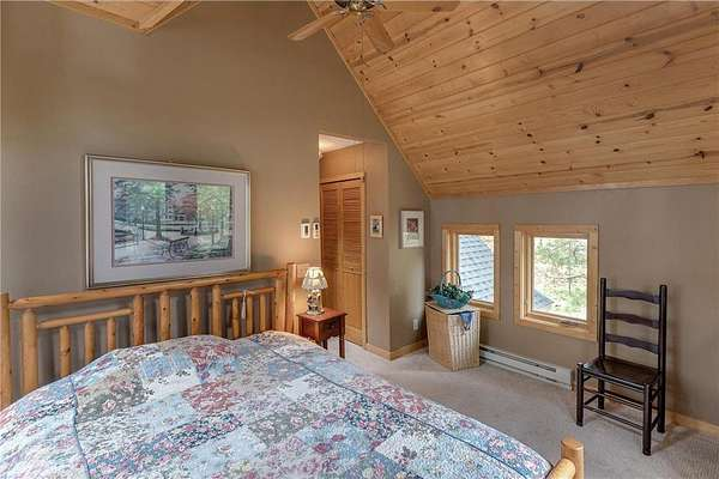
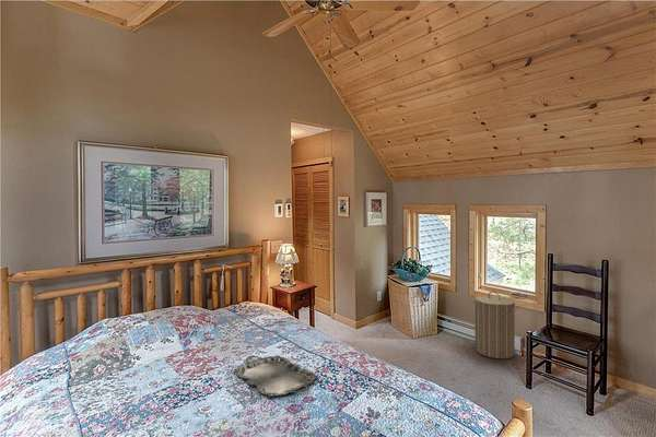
+ laundry hamper [471,291,520,359]
+ serving tray [233,355,318,398]
